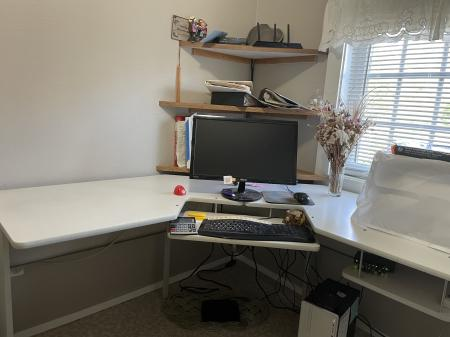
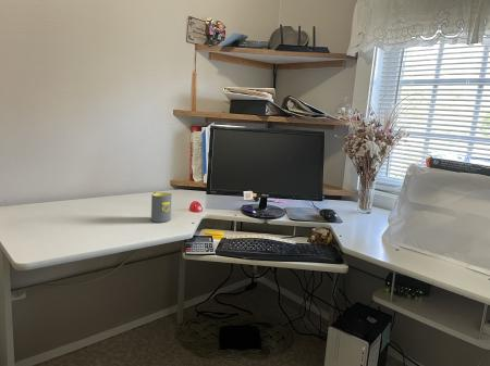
+ mug [150,191,172,224]
